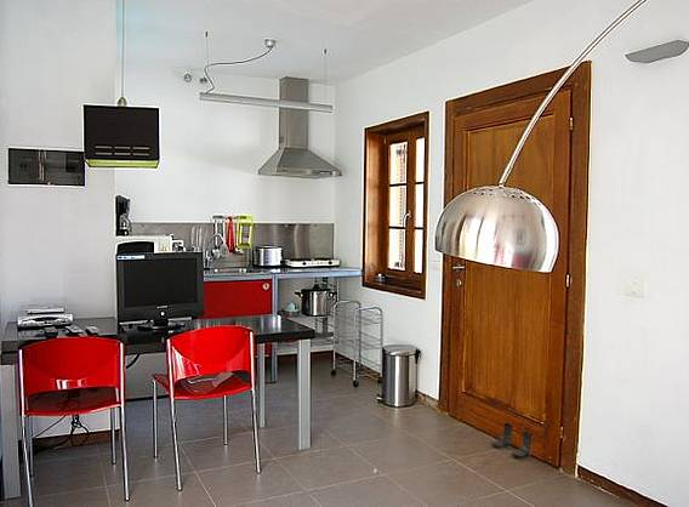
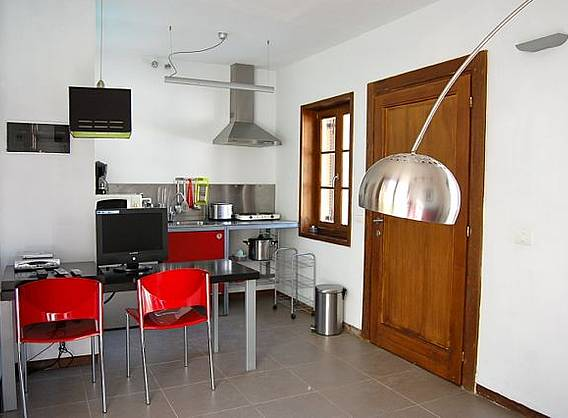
- boots [490,422,533,458]
